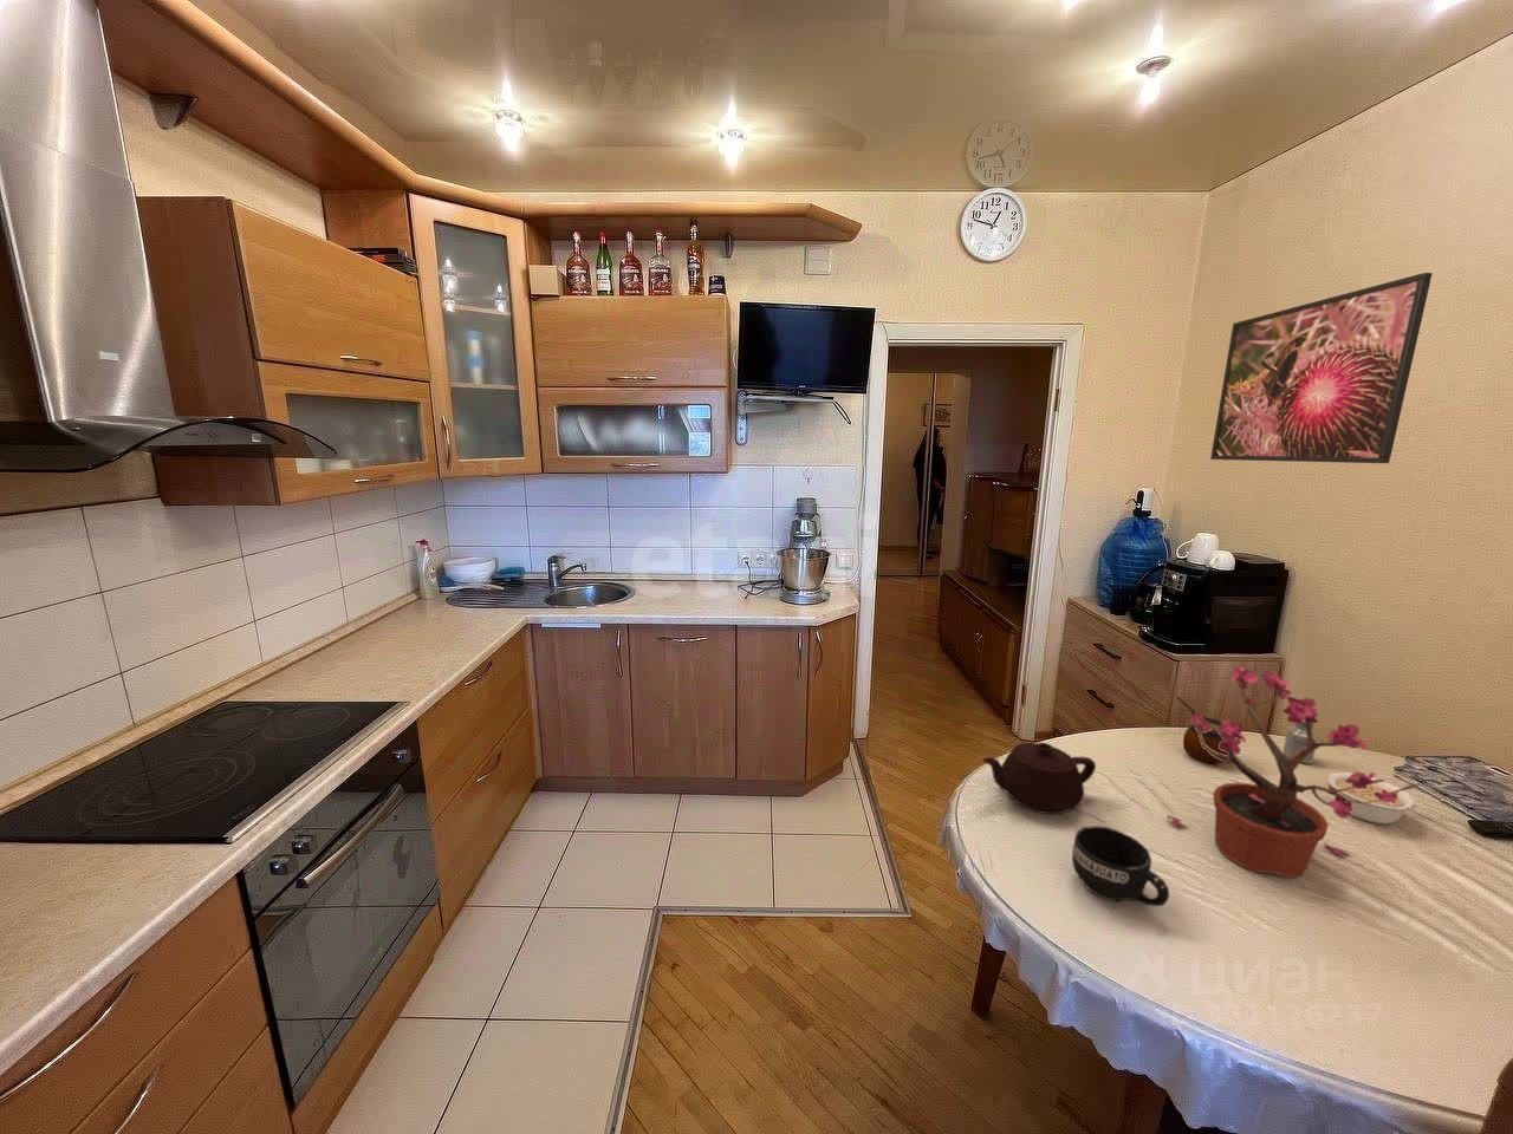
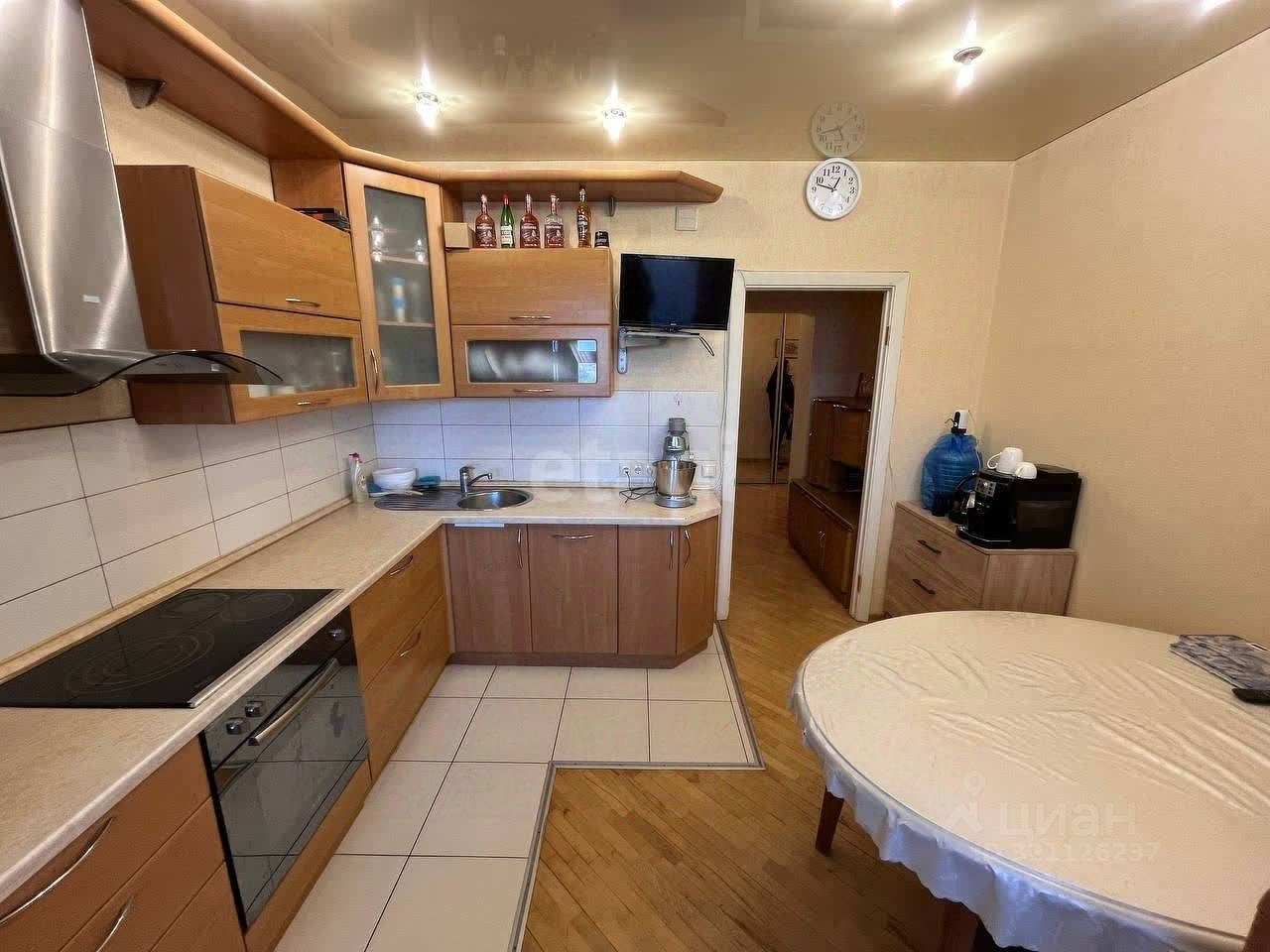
- saltshaker [1282,721,1318,766]
- gourd [1175,696,1228,766]
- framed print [1209,272,1434,465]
- mug [1071,824,1170,908]
- legume [1327,772,1421,825]
- potted plant [1165,665,1397,879]
- teapot [983,742,1097,815]
